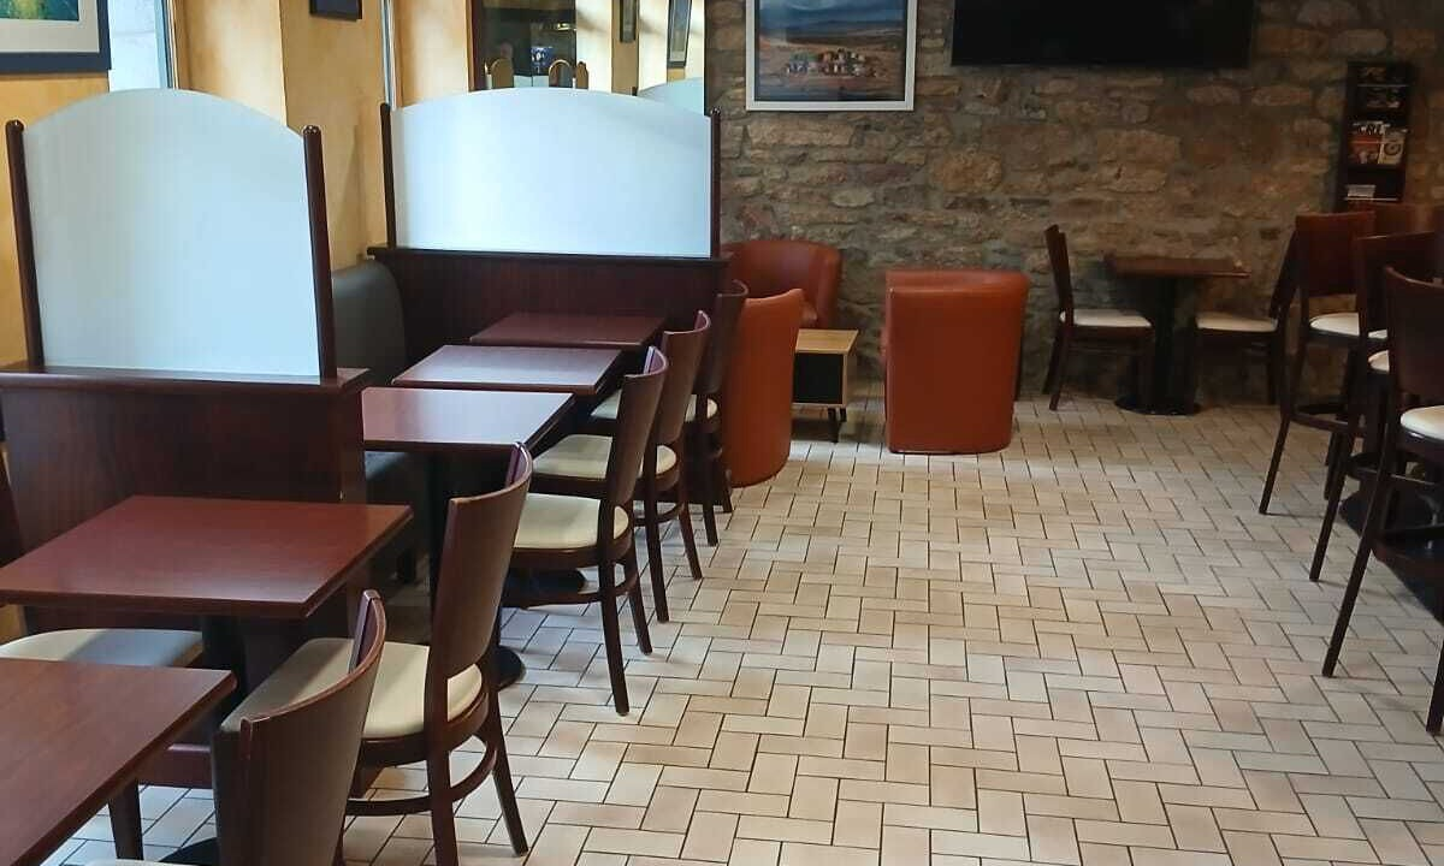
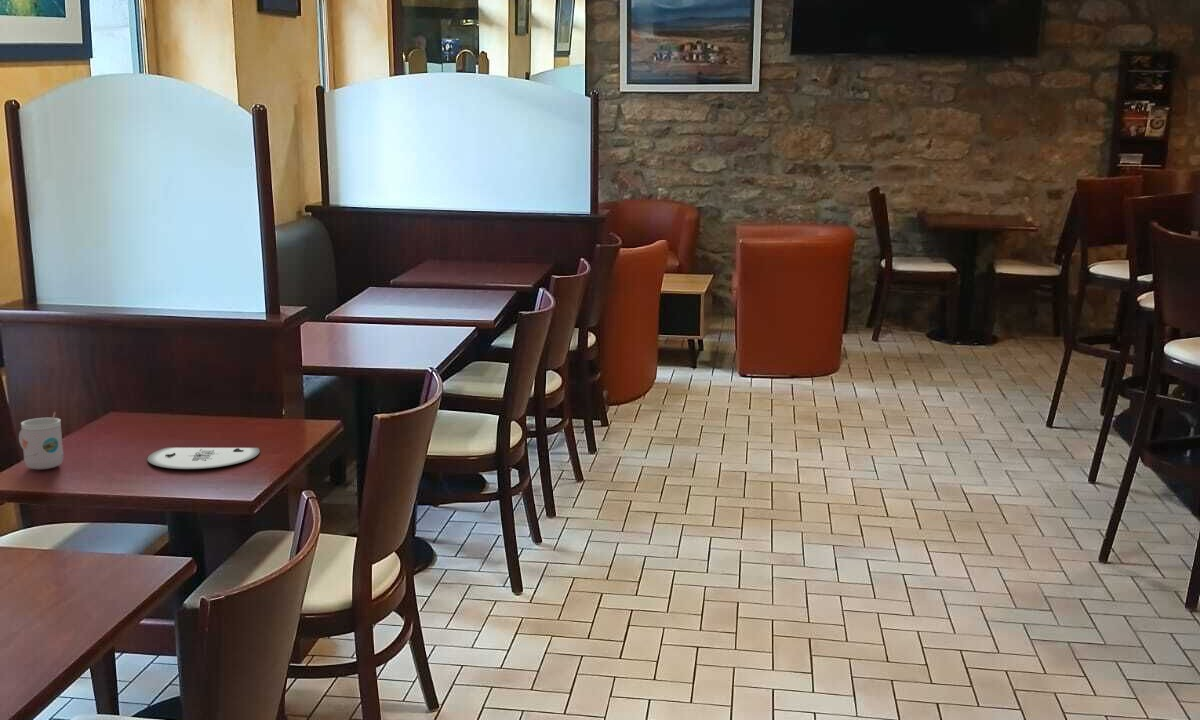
+ plate [146,447,261,470]
+ mug [18,411,64,470]
